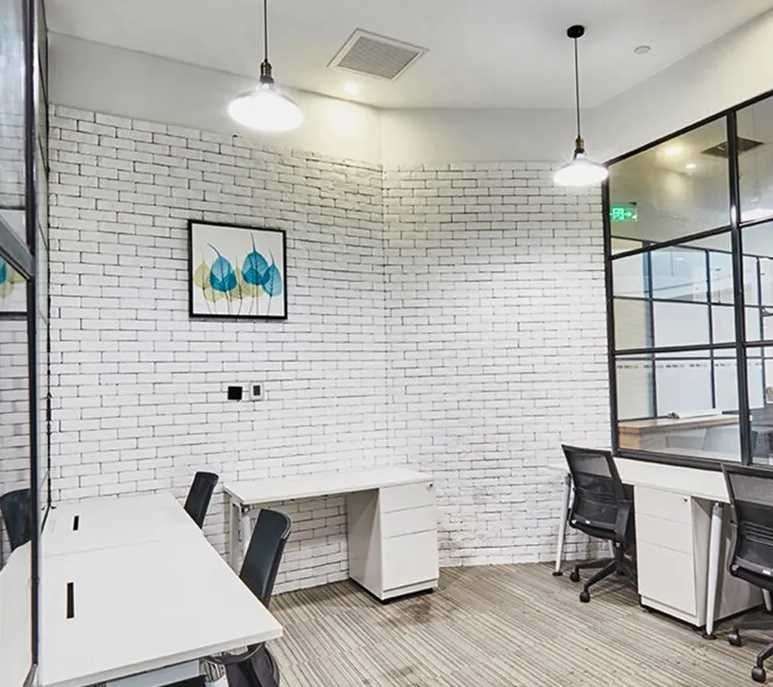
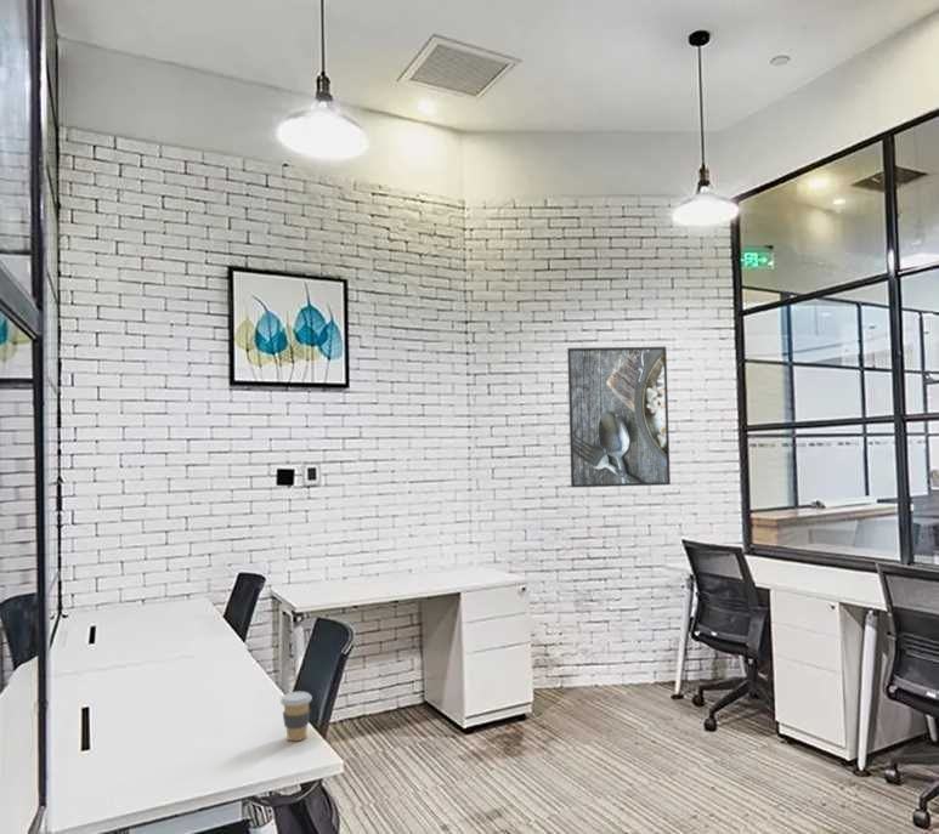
+ coffee cup [279,691,313,742]
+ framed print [566,345,672,488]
